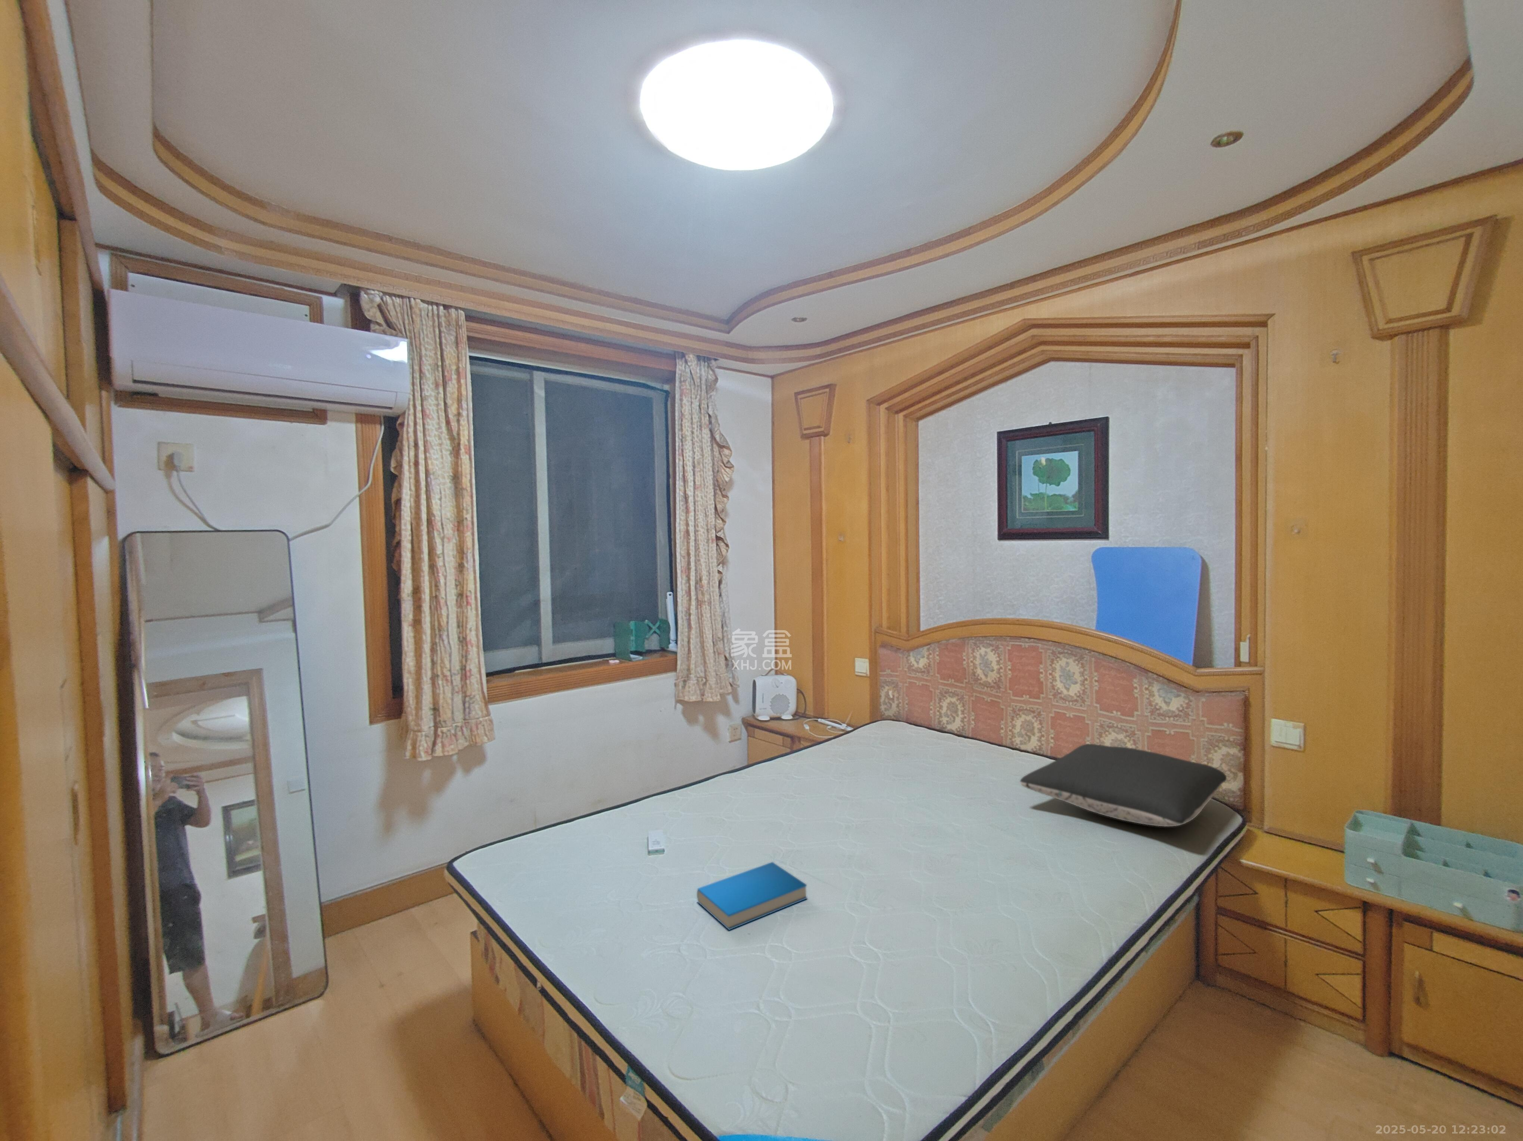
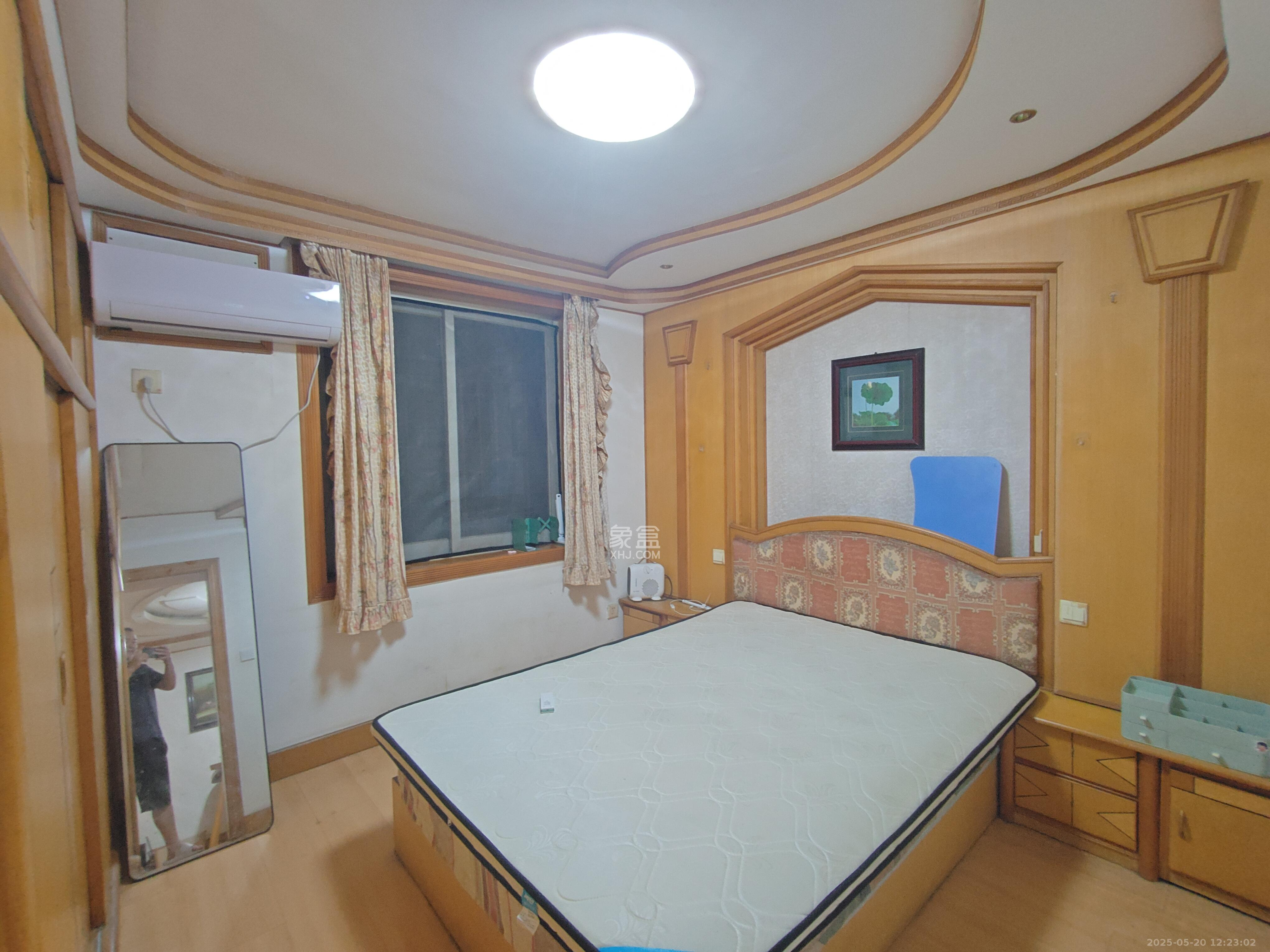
- pillow [1019,743,1227,827]
- book [697,862,807,930]
